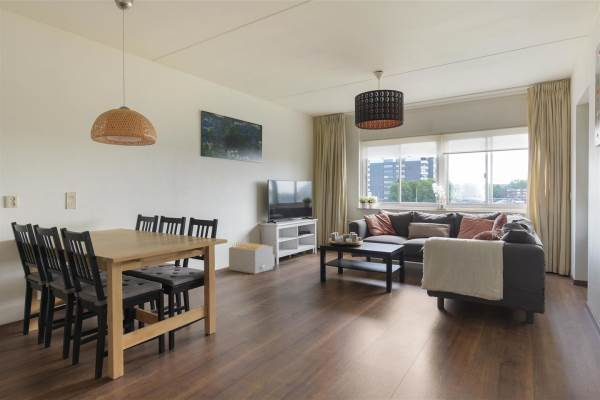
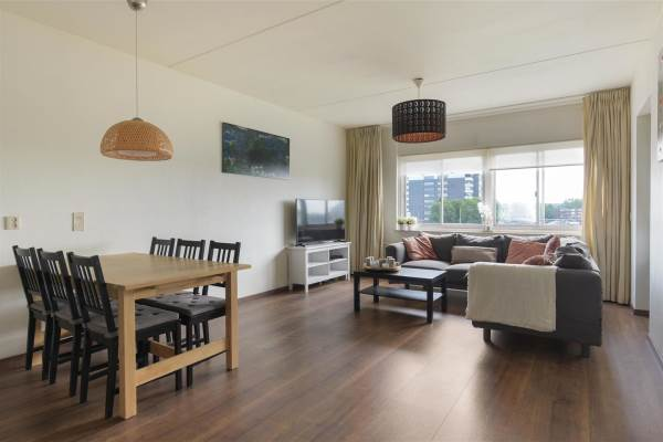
- architectural model [227,241,276,275]
